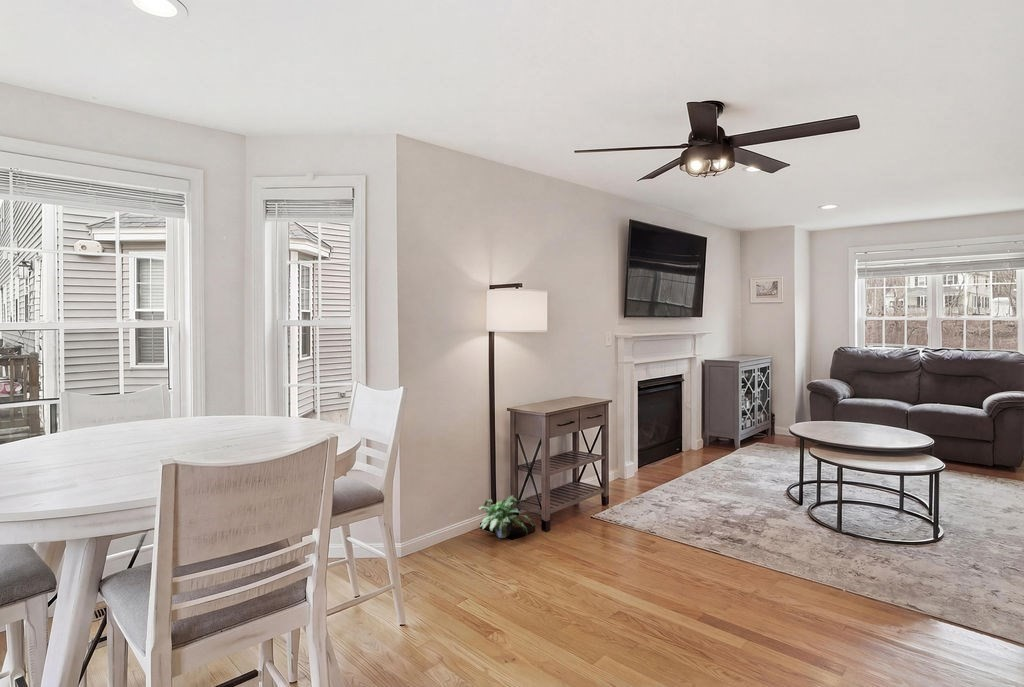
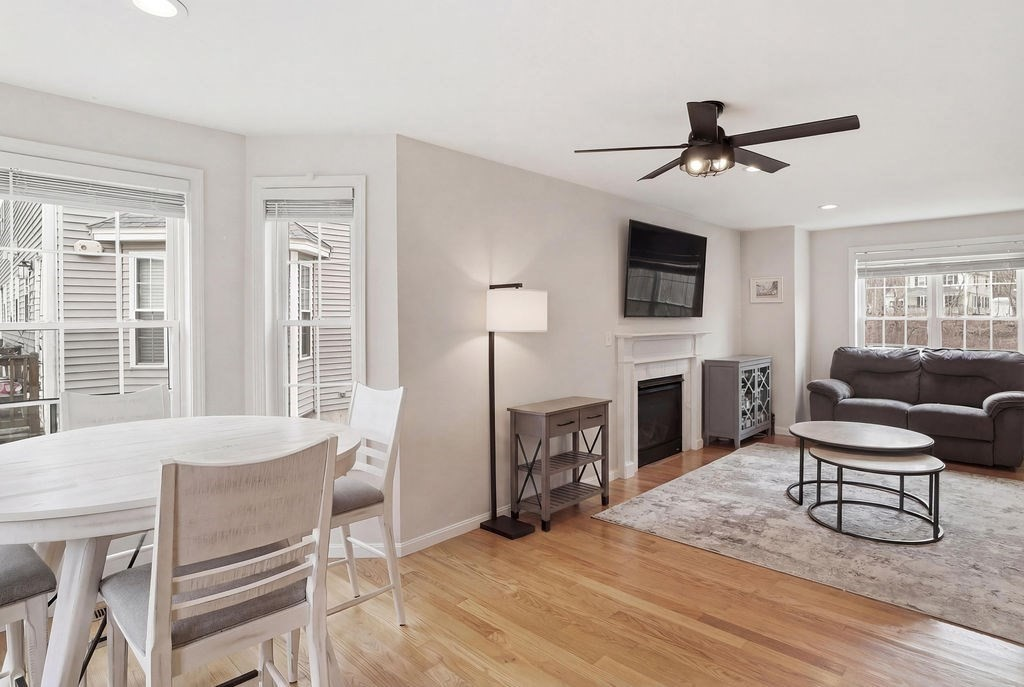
- potted plant [478,494,534,539]
